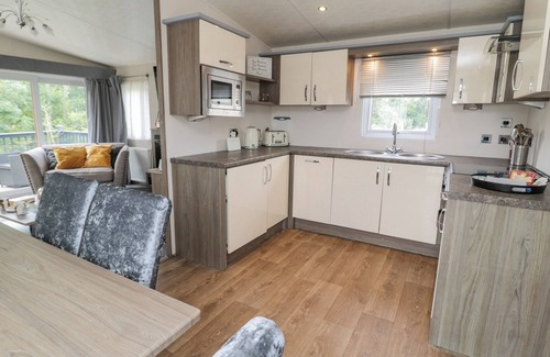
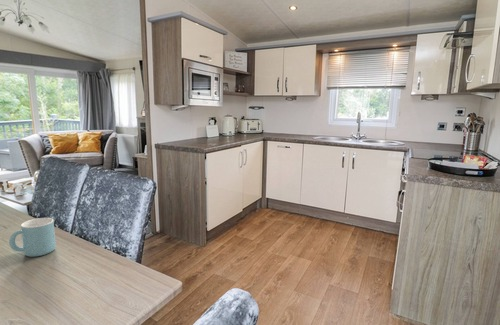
+ mug [8,217,57,258]
